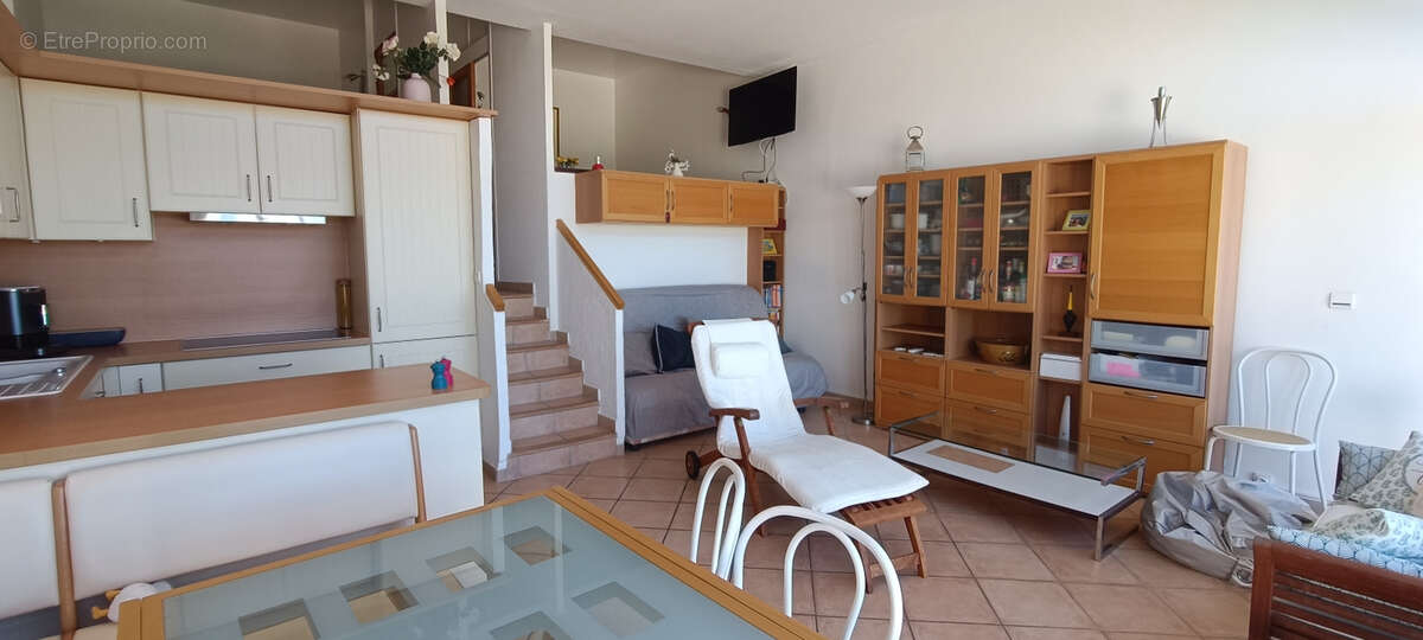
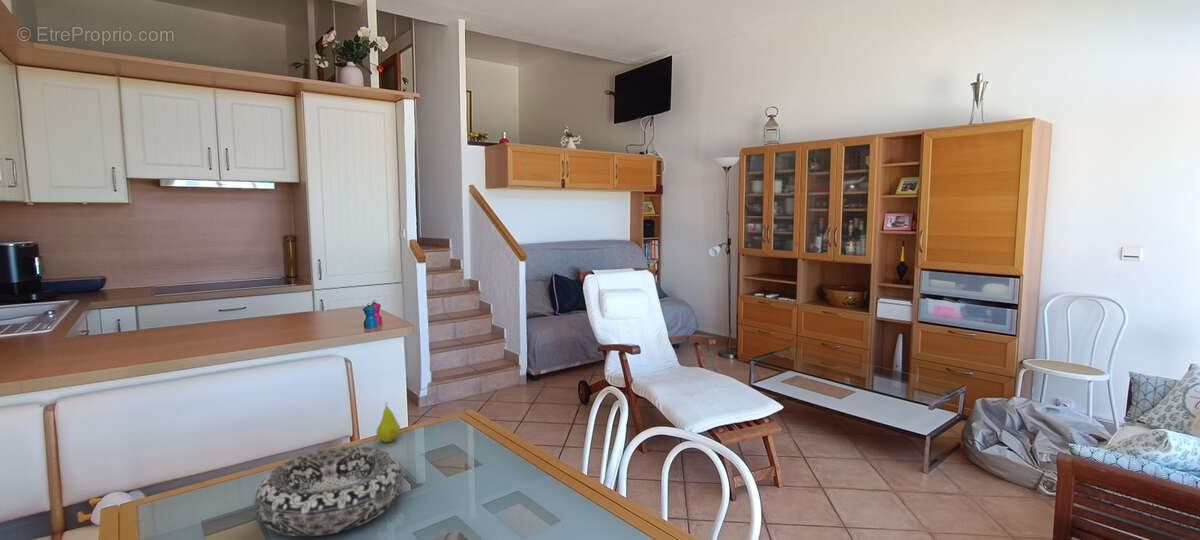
+ fruit [376,401,401,443]
+ decorative bowl [254,446,404,537]
